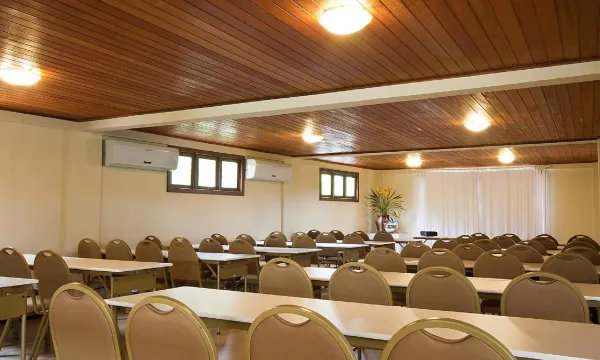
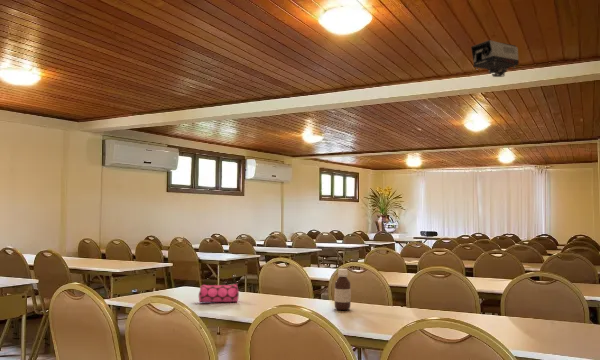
+ projector [470,39,519,78]
+ pencil case [198,282,240,303]
+ bottle [334,268,352,311]
